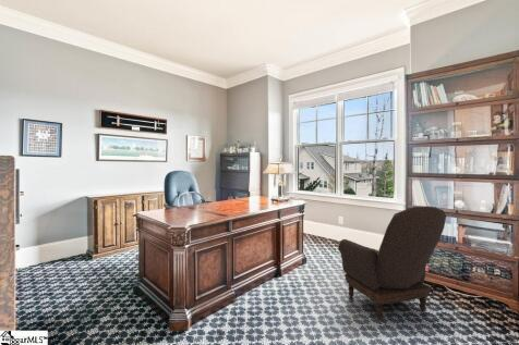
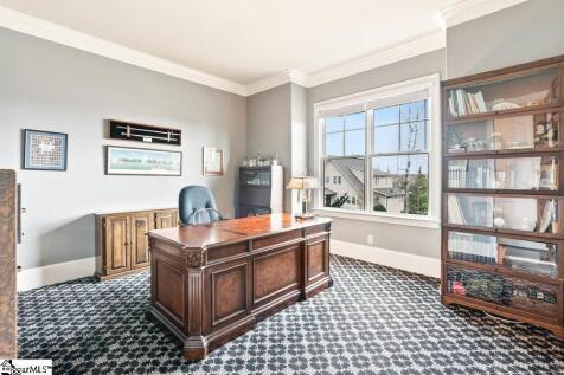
- wingback chair [337,206,447,321]
